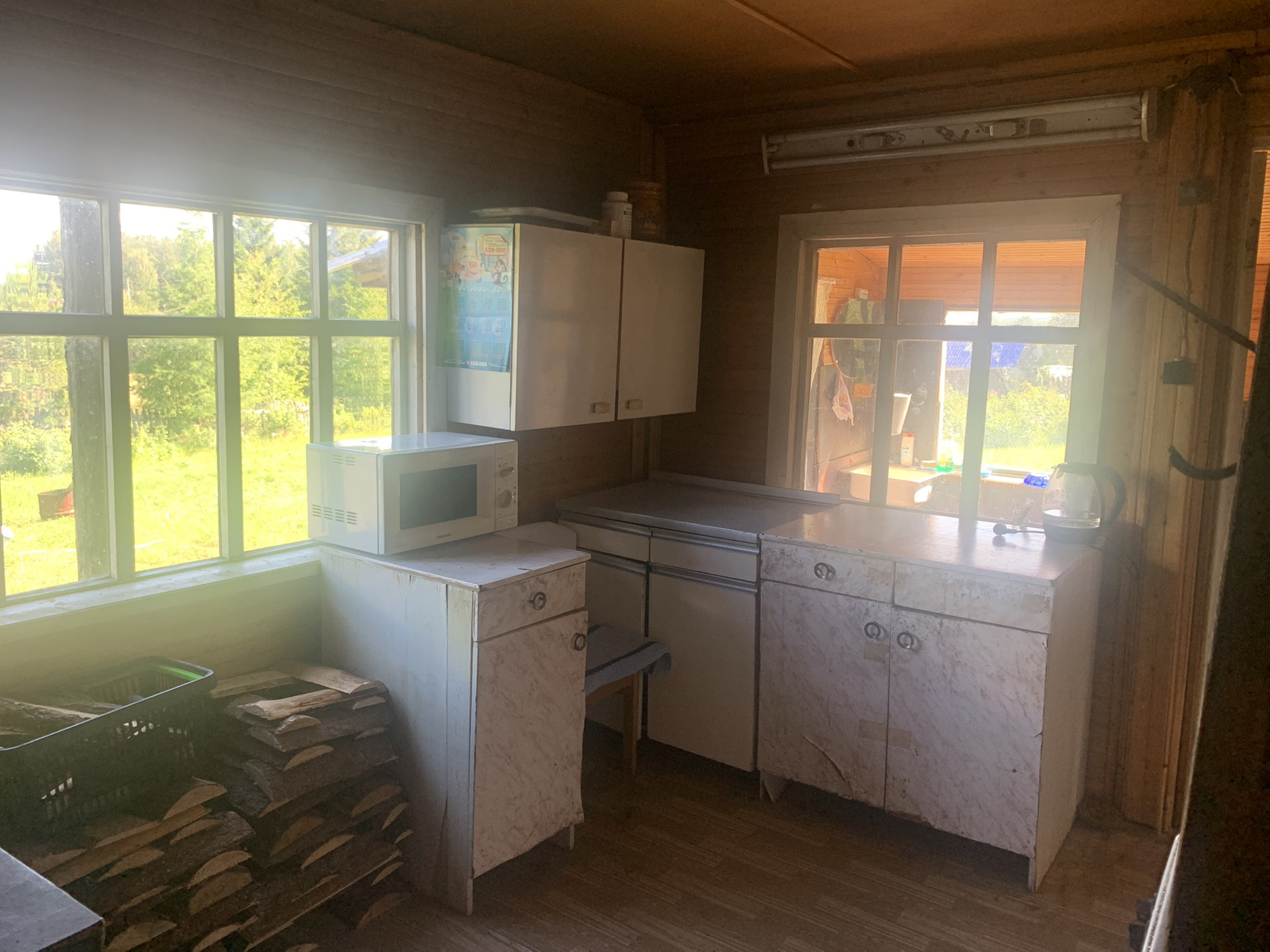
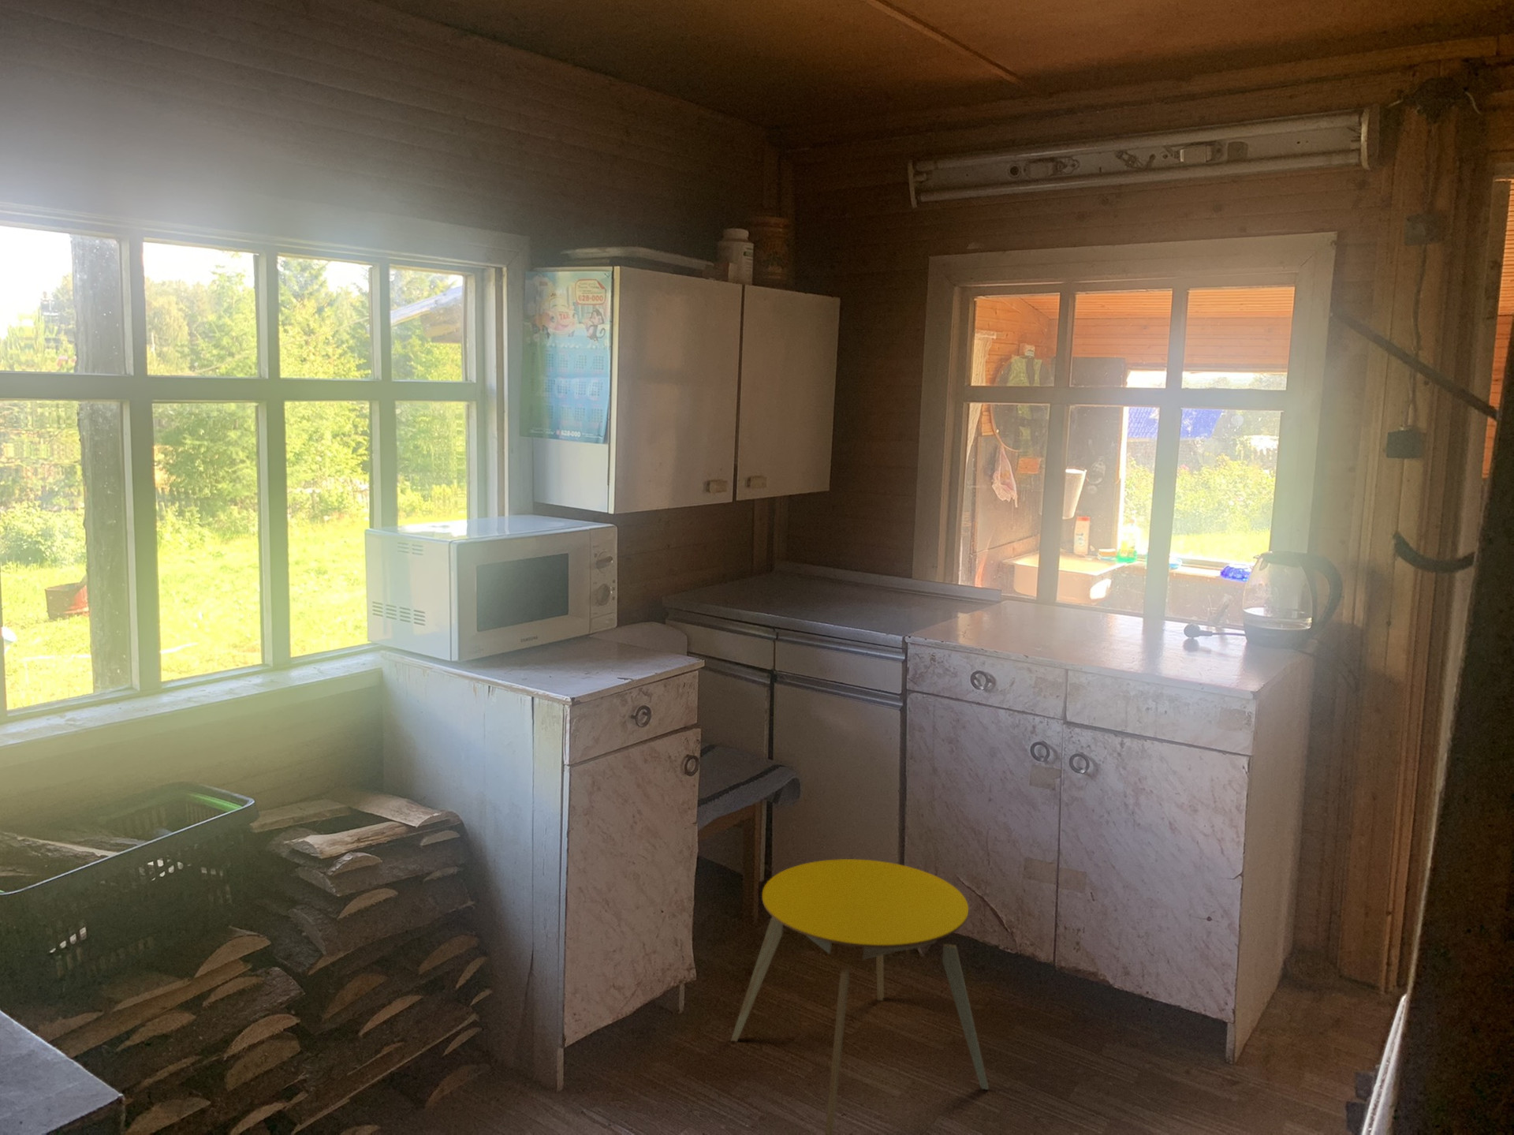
+ stool [731,858,989,1135]
